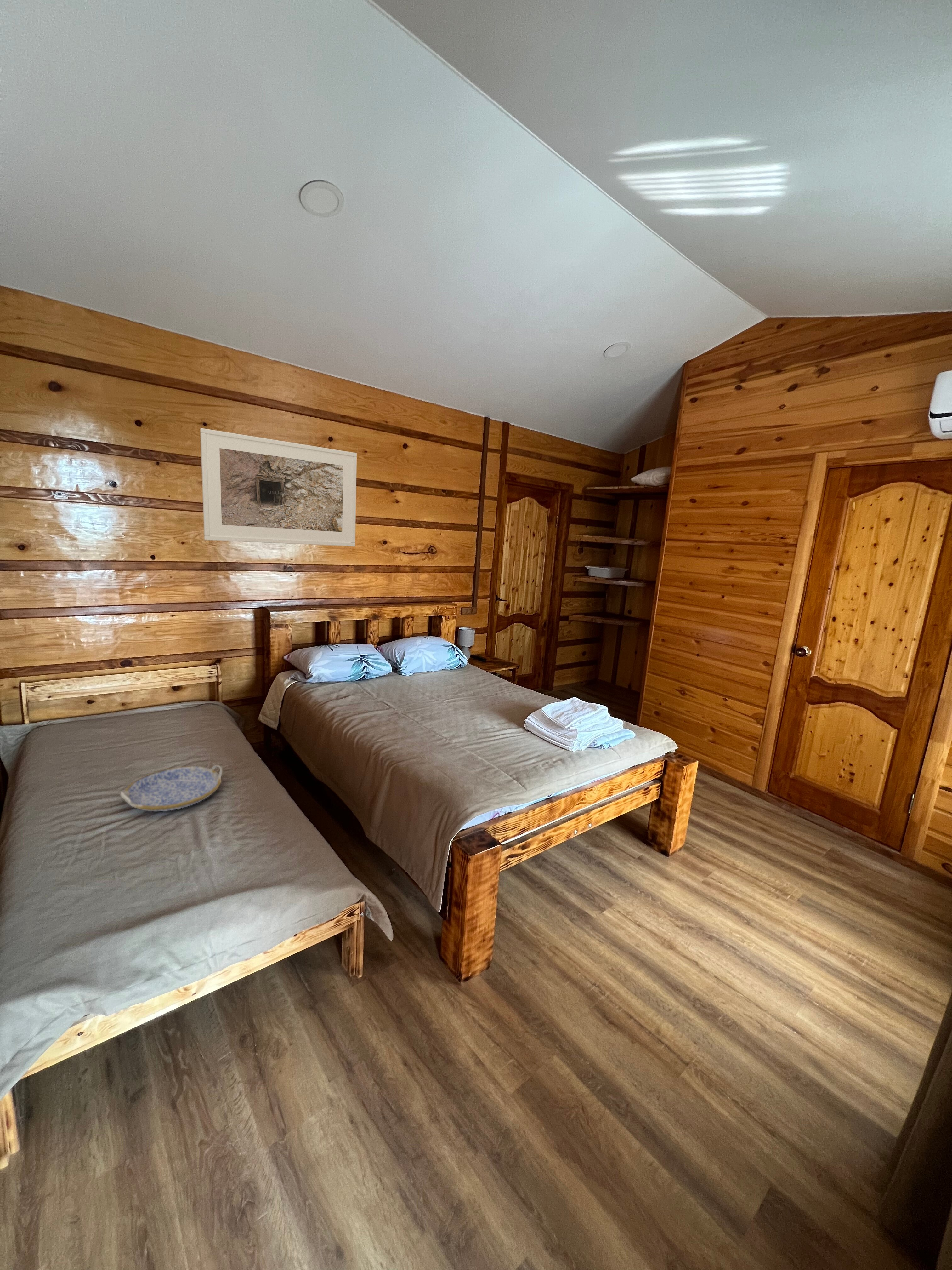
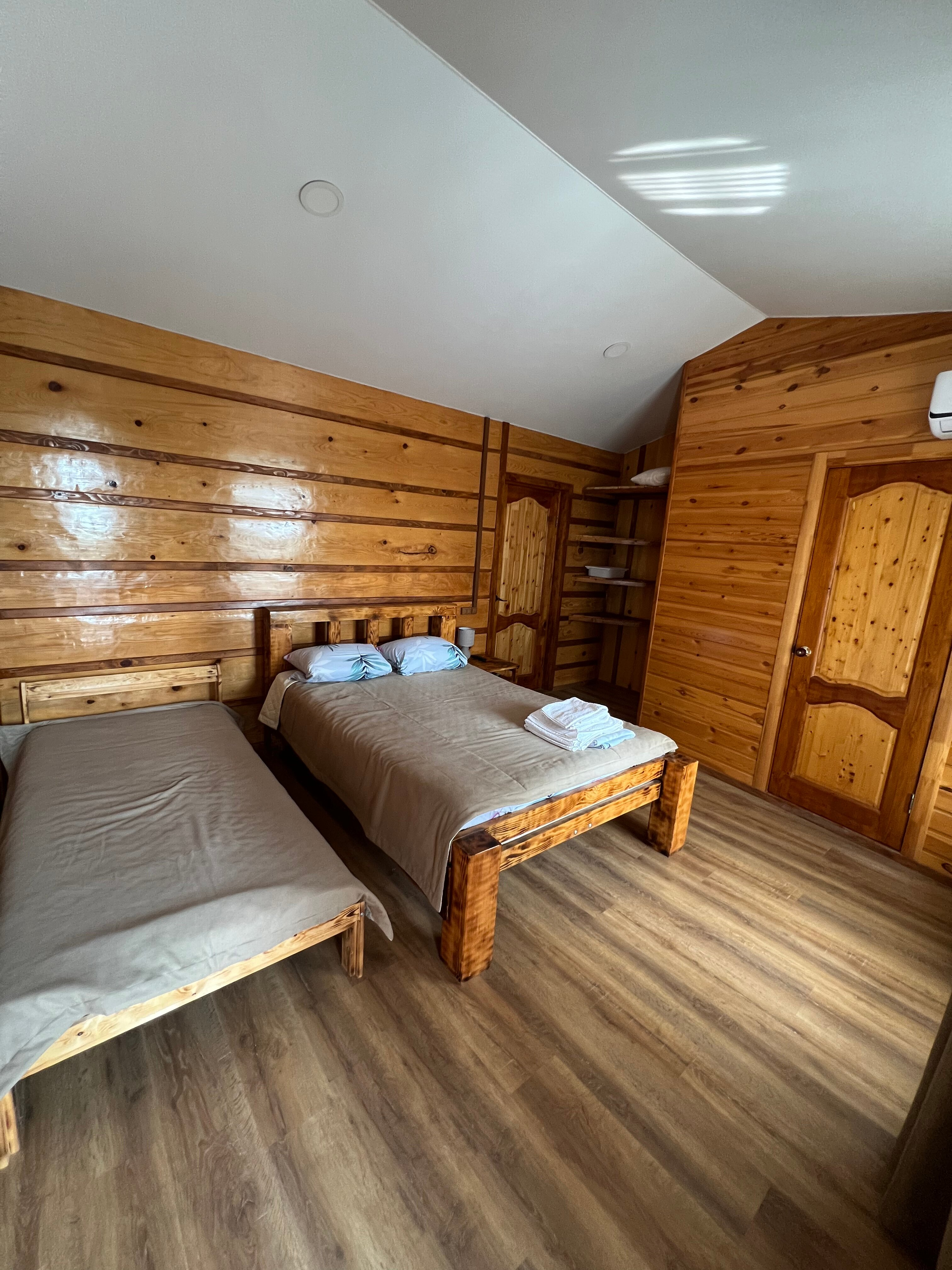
- serving tray [120,764,223,812]
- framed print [200,428,357,547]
